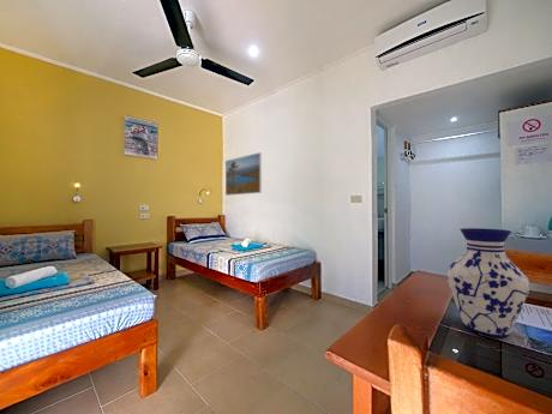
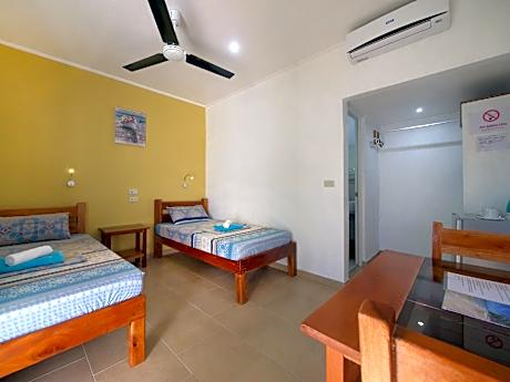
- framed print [224,151,263,197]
- vase [446,227,530,338]
